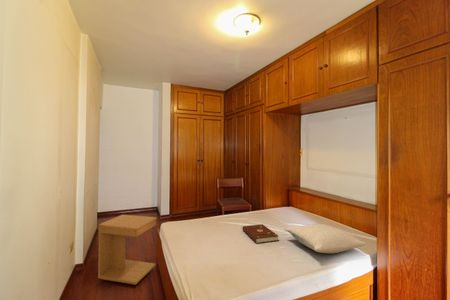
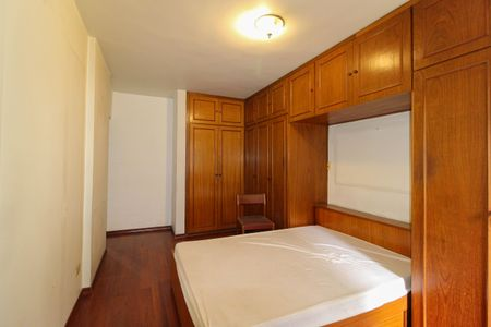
- pillow [284,223,367,254]
- book [241,223,279,244]
- side table [97,214,157,286]
